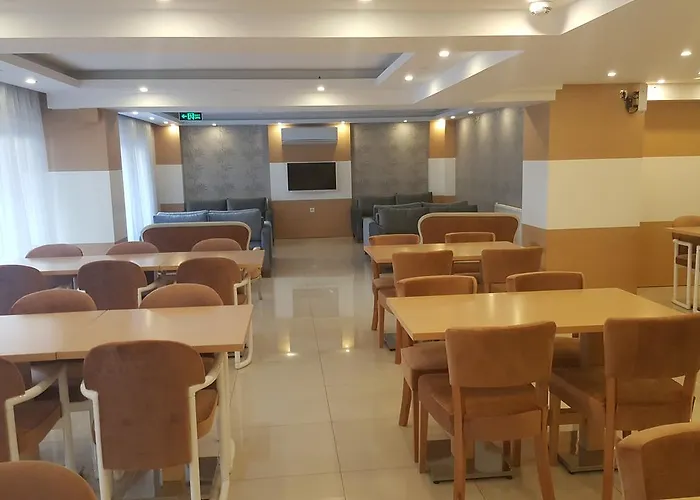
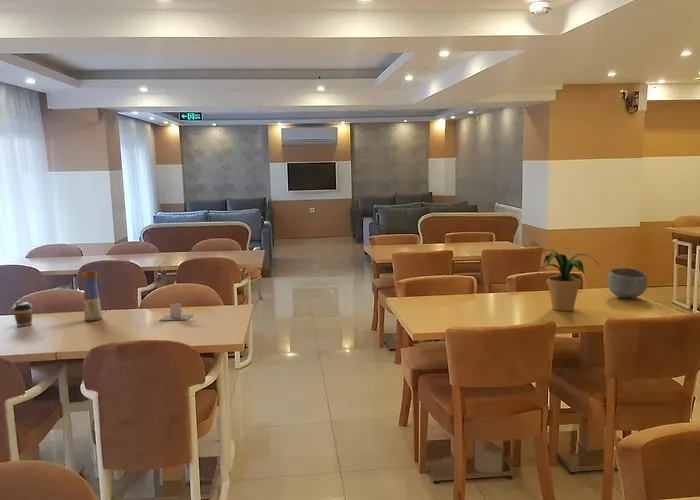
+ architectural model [159,303,193,321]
+ bowl [606,267,648,299]
+ coffee cup [12,300,34,327]
+ vase [81,270,103,322]
+ potted plant [532,249,601,312]
